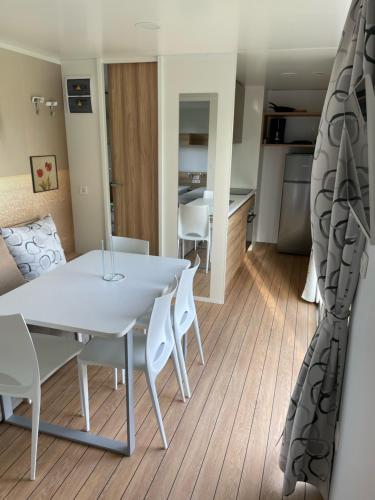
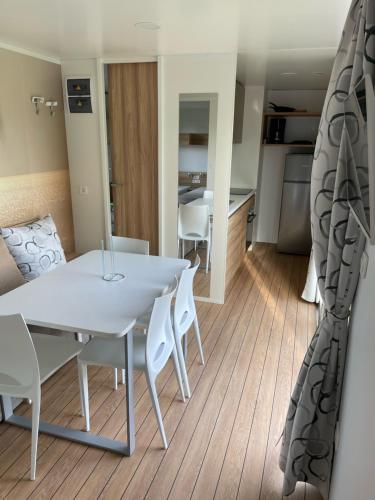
- wall art [28,154,60,194]
